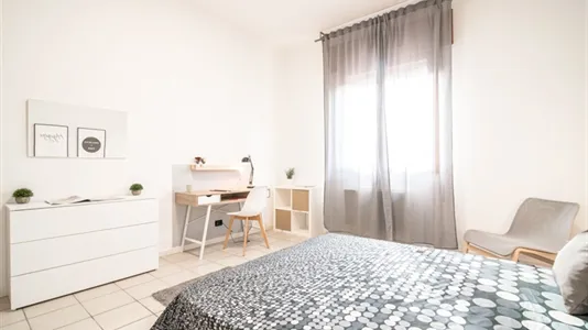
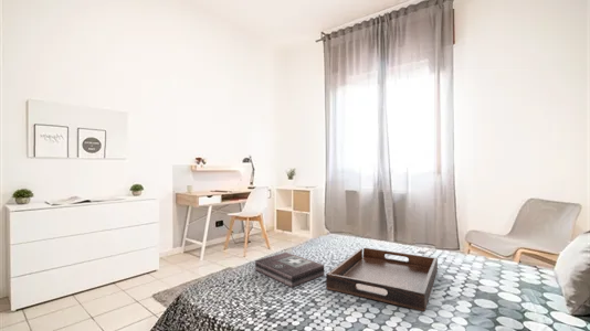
+ serving tray [325,247,439,312]
+ first aid kit [254,252,325,288]
